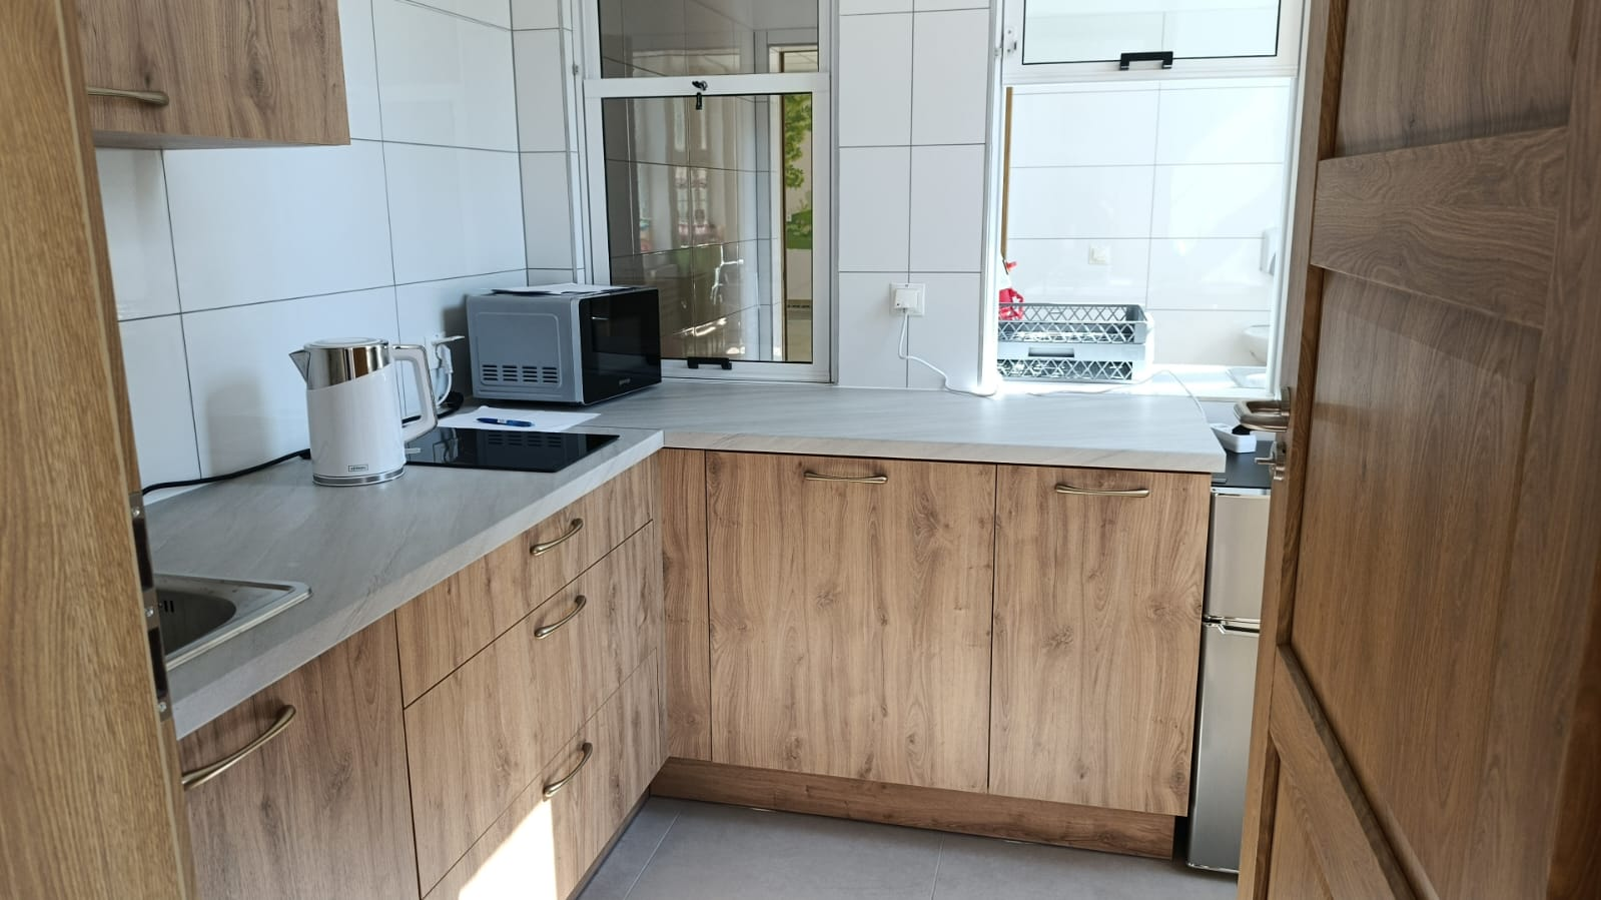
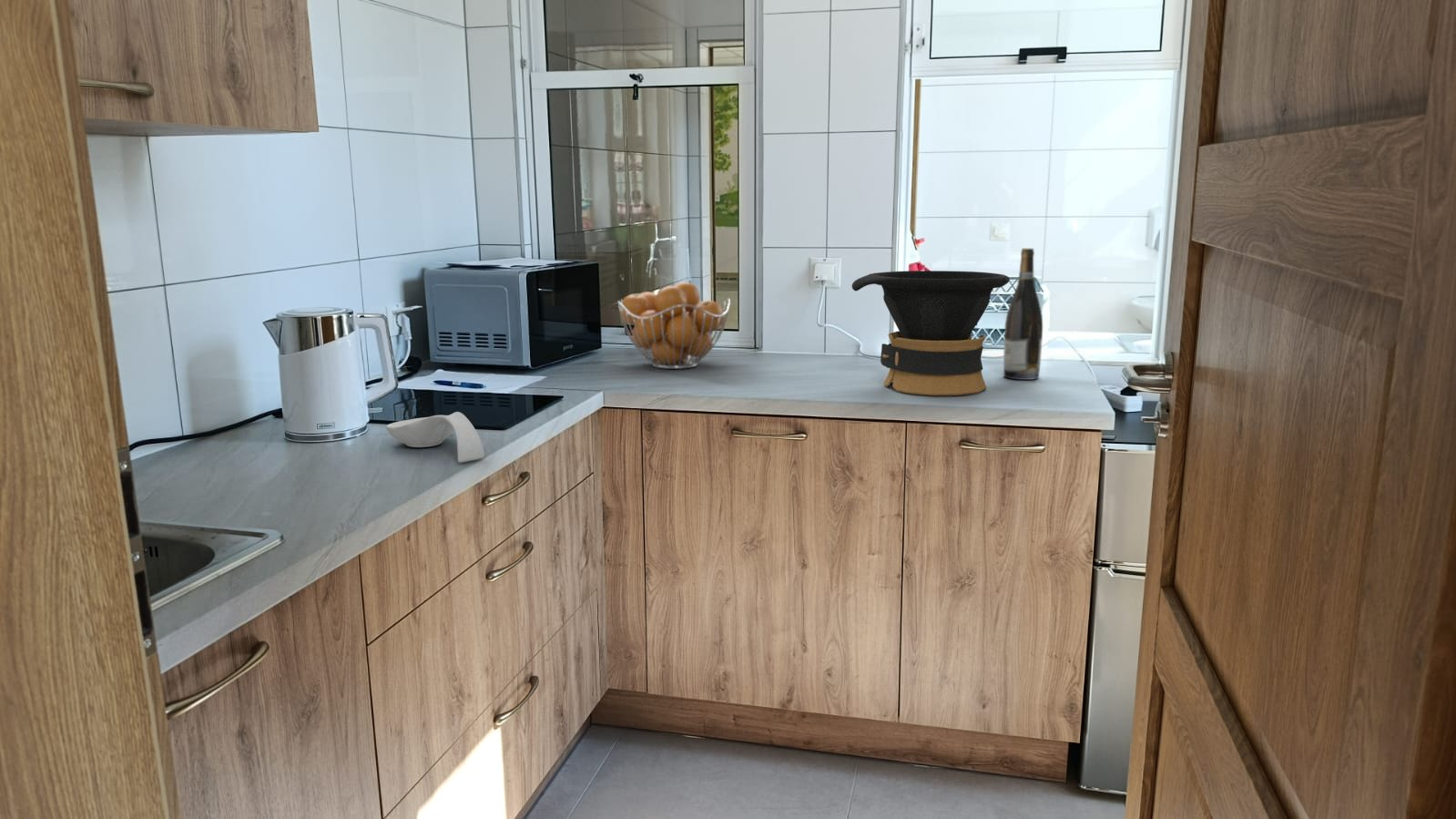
+ fruit basket [616,281,731,370]
+ spoon rest [385,411,485,463]
+ wine bottle [1003,248,1044,381]
+ coffee maker [851,270,1011,396]
